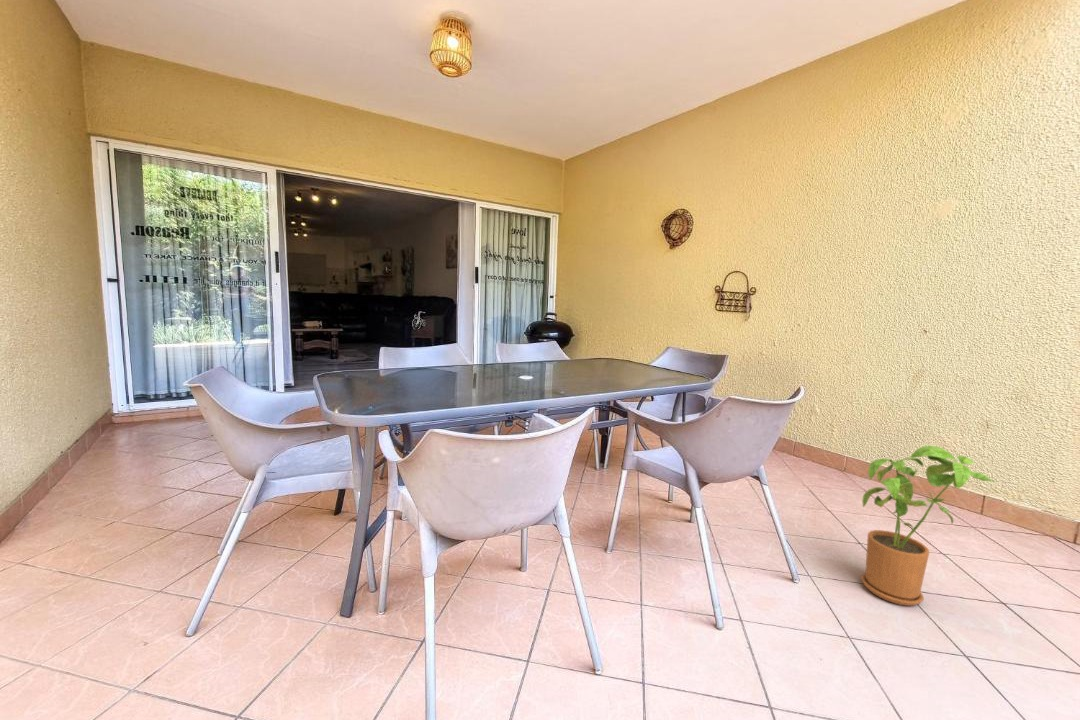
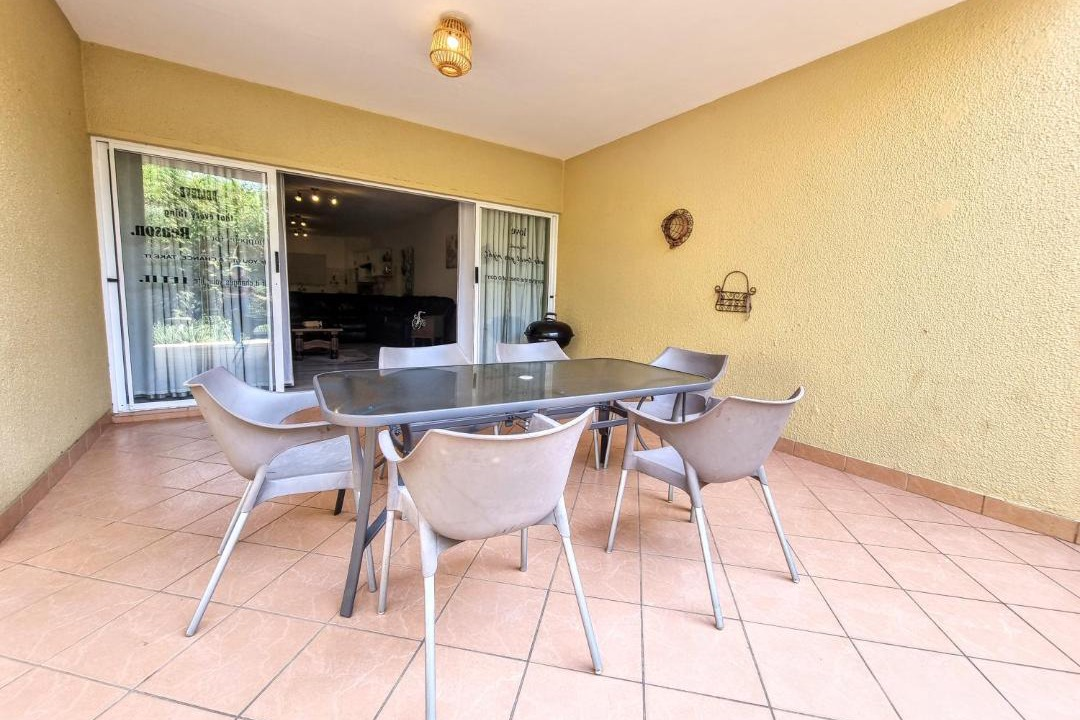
- house plant [860,445,996,607]
